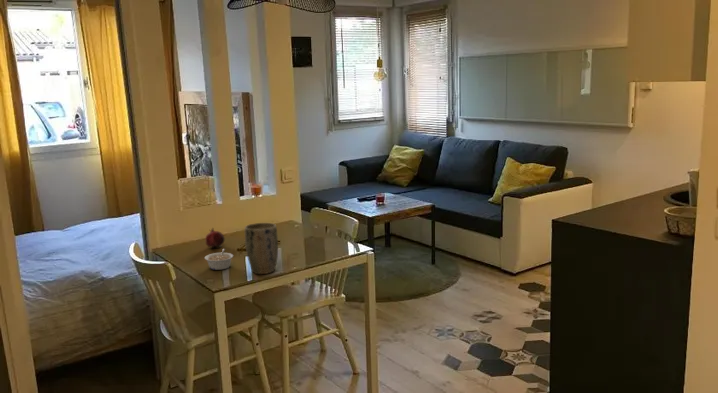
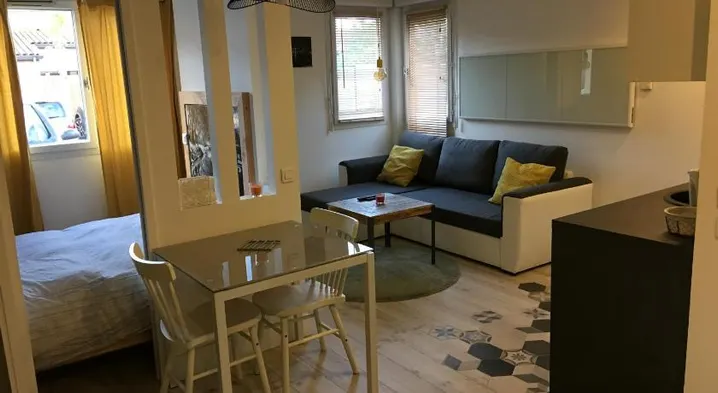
- plant pot [244,222,279,275]
- fruit [205,228,226,248]
- legume [204,248,234,271]
